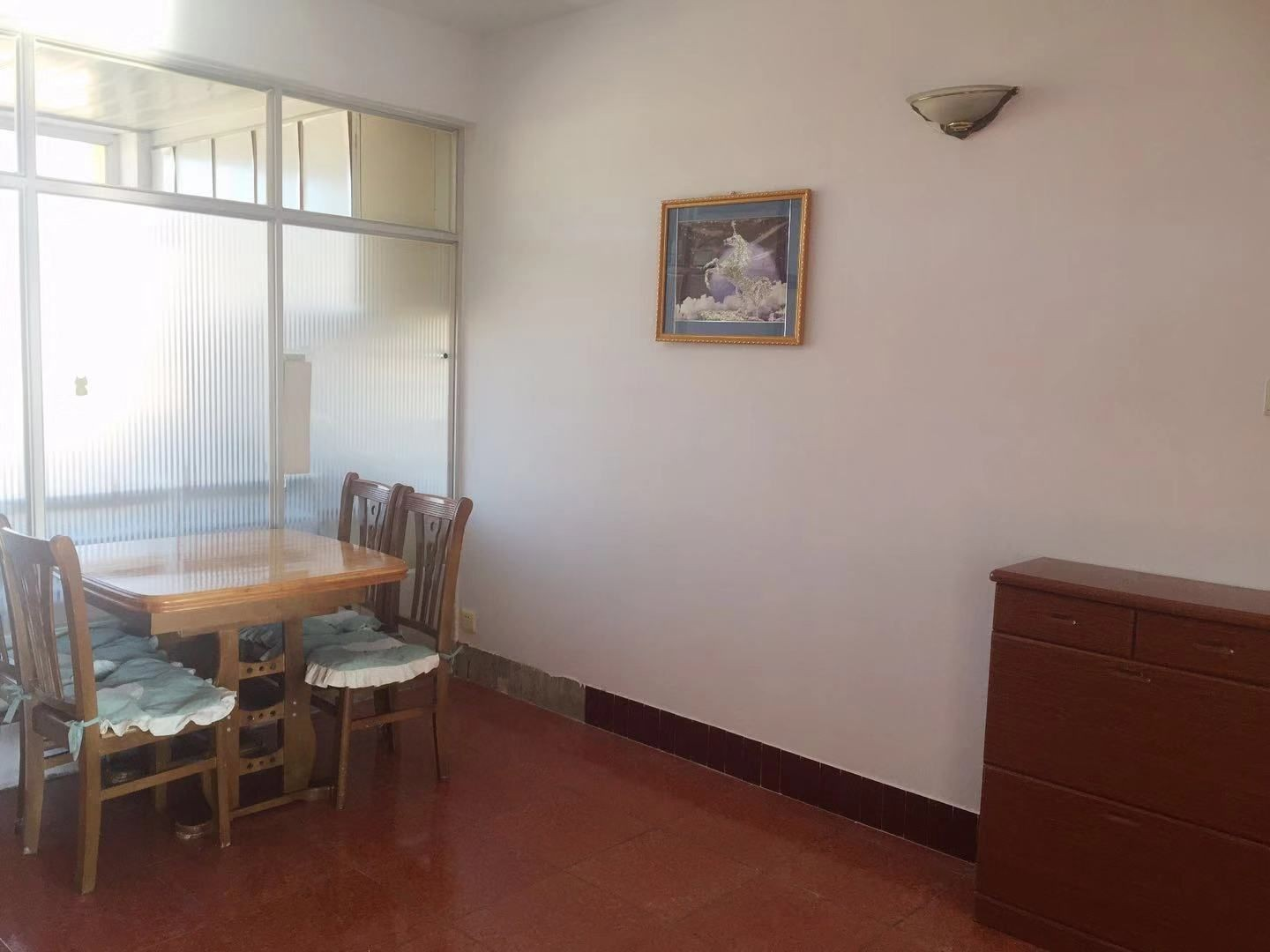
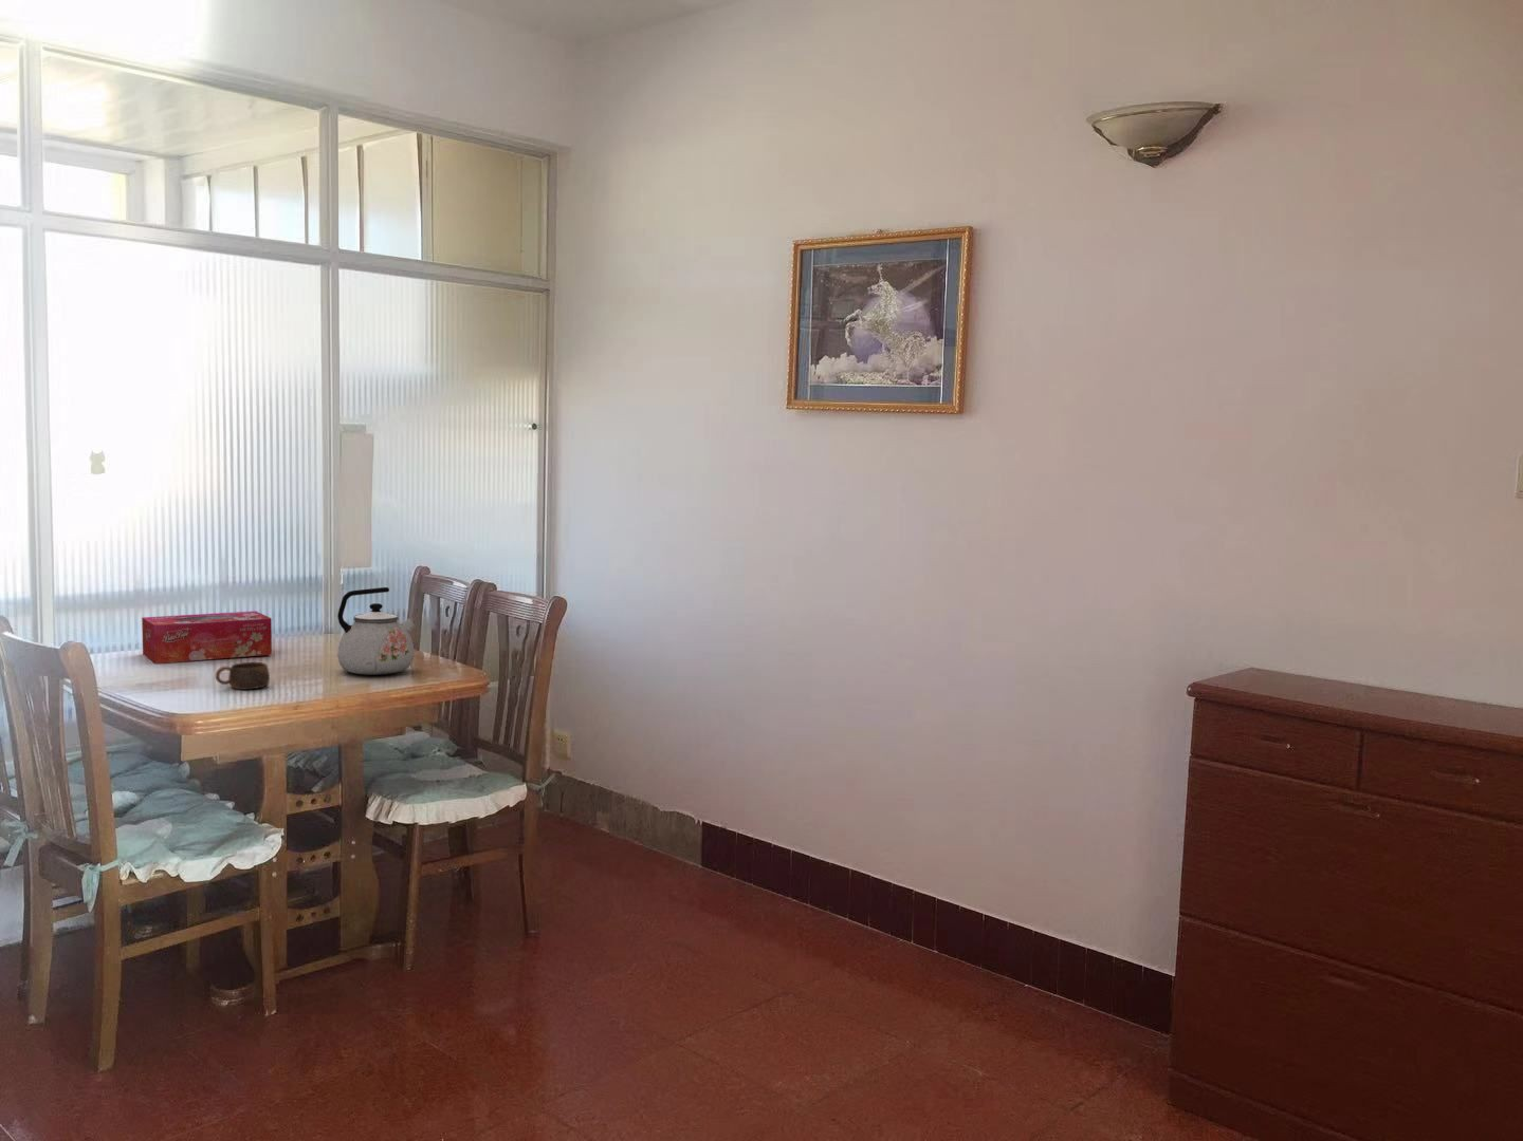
+ cup [215,662,271,690]
+ kettle [336,586,416,676]
+ tissue box [140,610,273,664]
